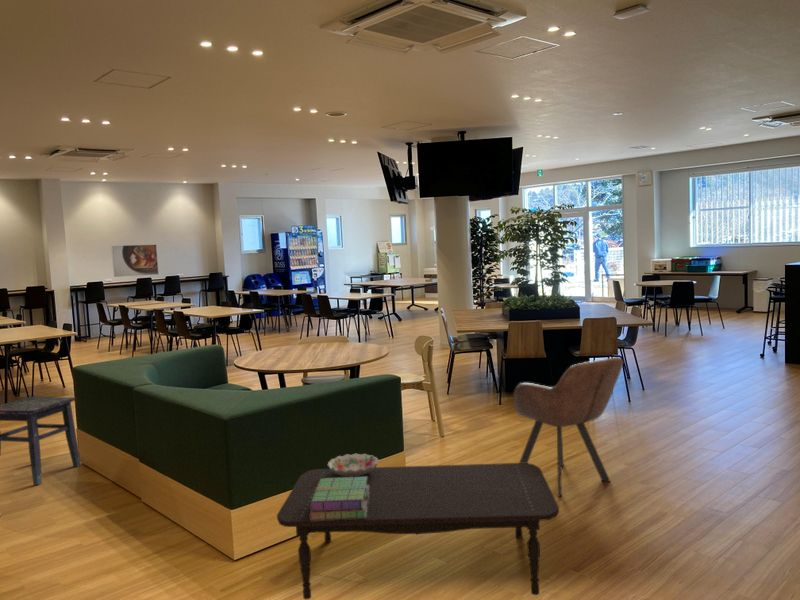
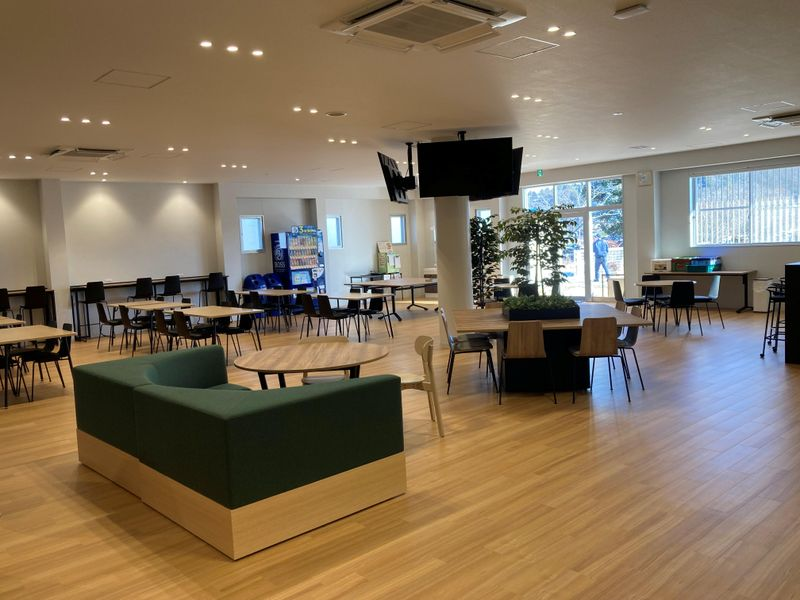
- decorative bowl [327,453,380,477]
- stack of books [310,477,370,521]
- coffee table [276,462,560,600]
- side table [0,396,82,486]
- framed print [110,244,159,278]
- armchair [512,356,625,497]
